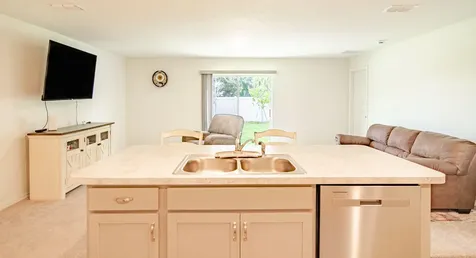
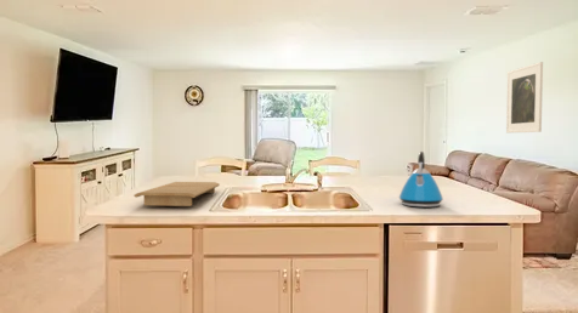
+ cutting board [132,181,221,207]
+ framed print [505,61,544,133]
+ kettle [398,150,444,207]
